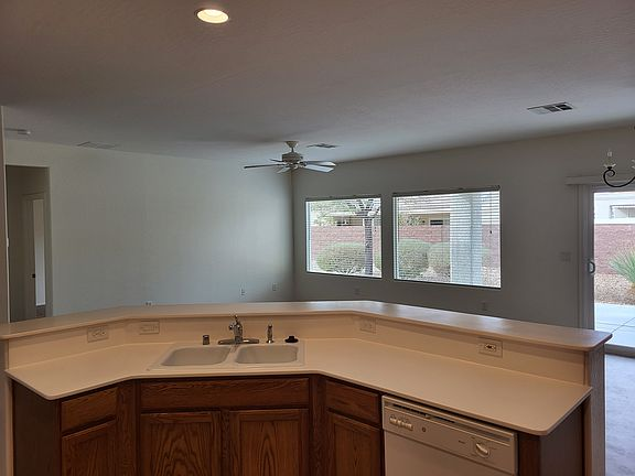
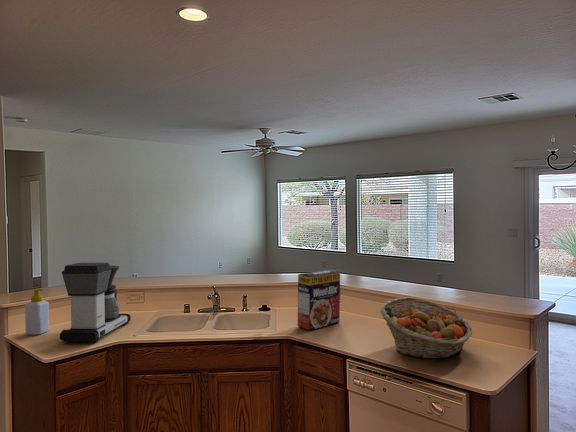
+ soap bottle [24,288,50,336]
+ fruit basket [379,297,473,360]
+ coffee maker [59,262,132,343]
+ cereal box [297,268,341,331]
